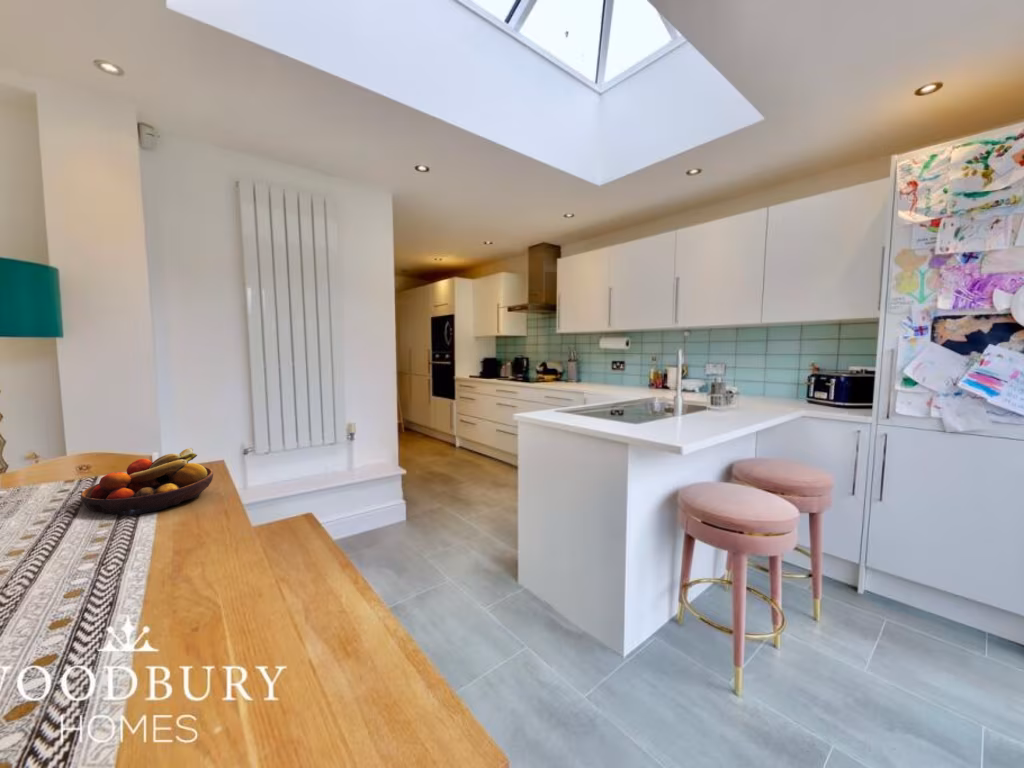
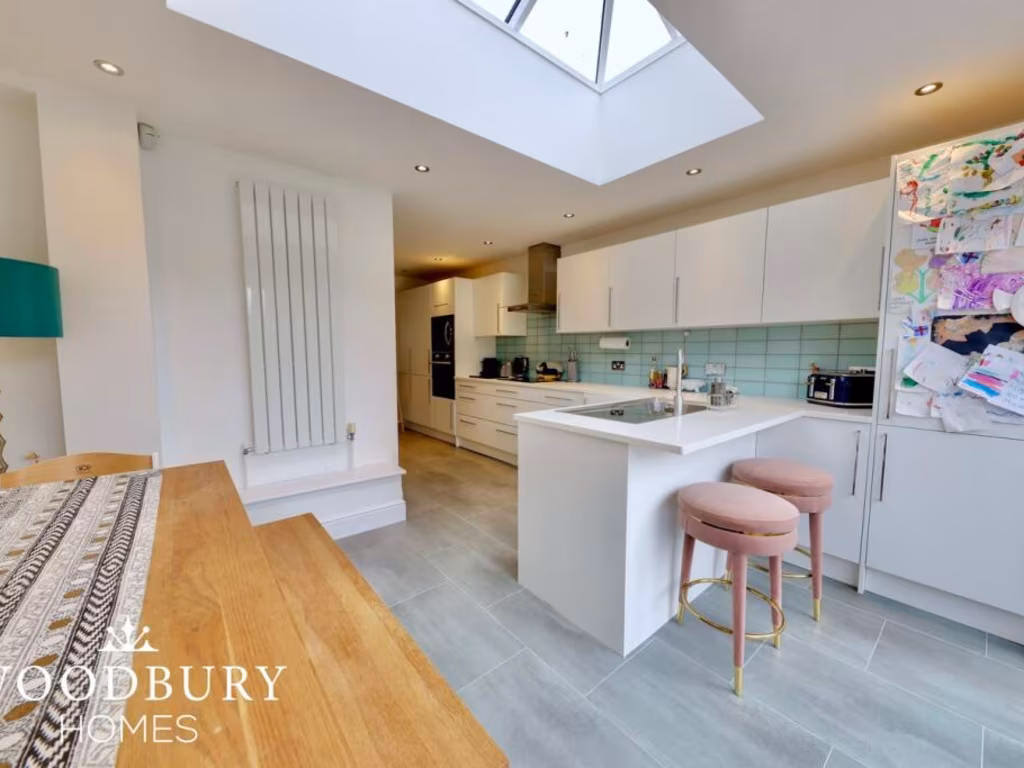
- fruit bowl [80,447,214,517]
